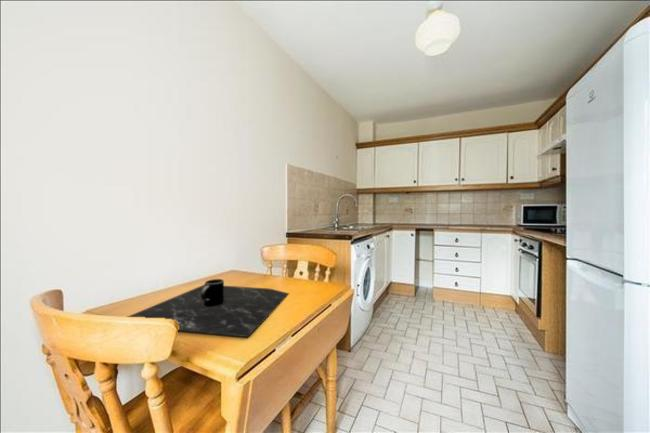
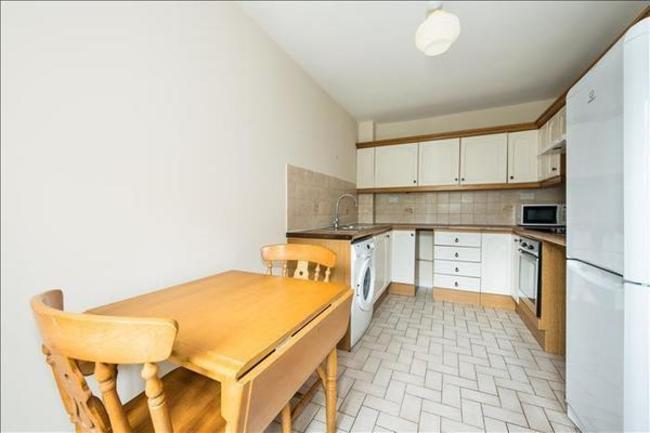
- placemat [127,278,291,338]
